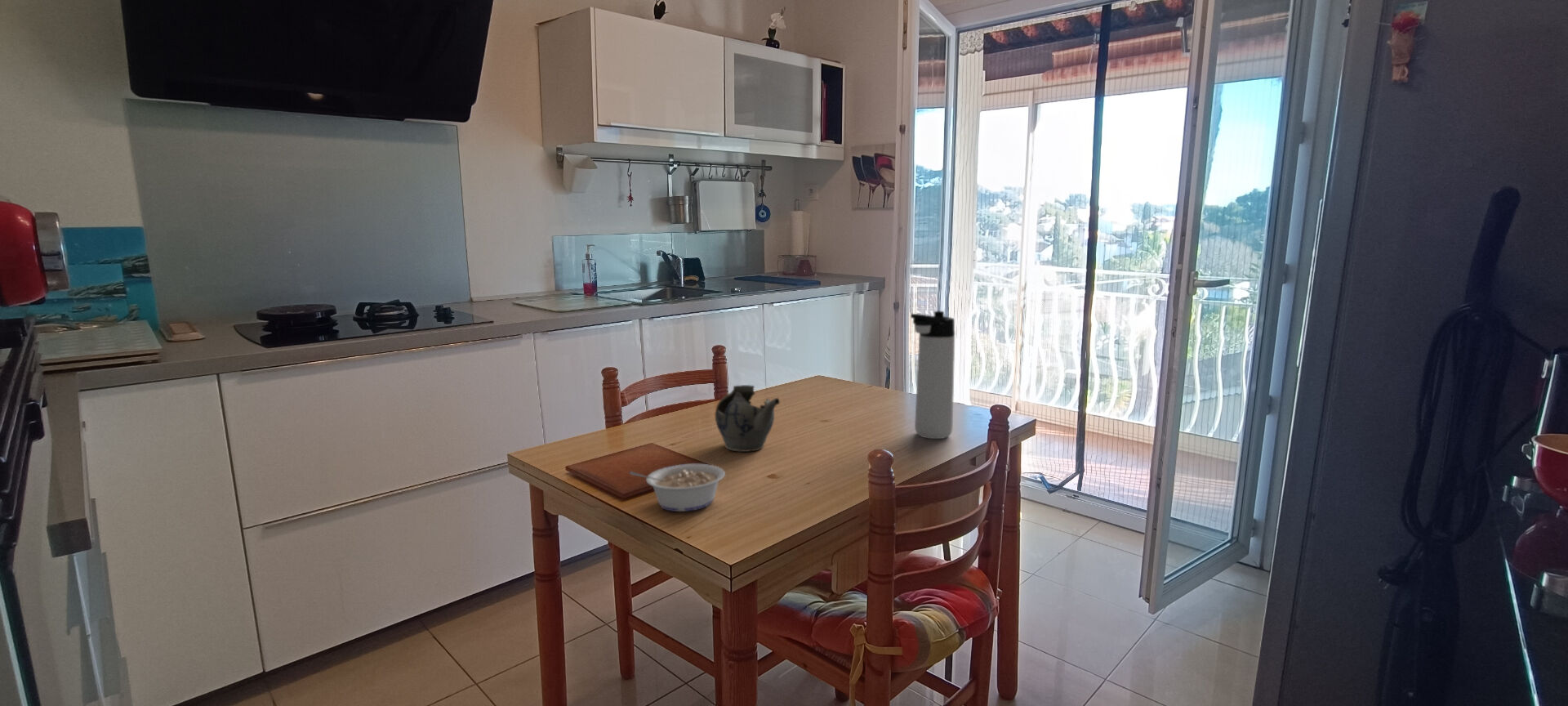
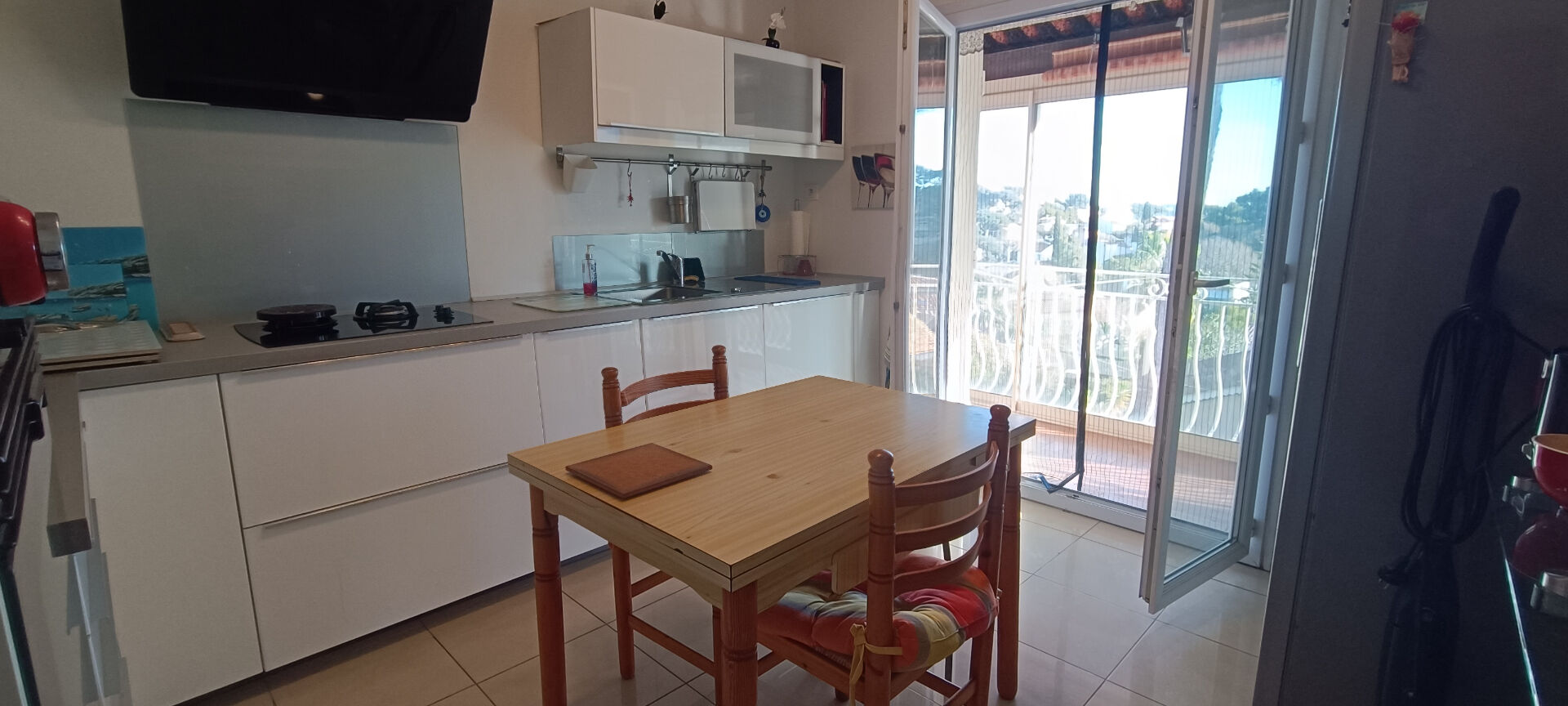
- teapot [715,384,781,453]
- legume [629,463,726,512]
- thermos bottle [910,311,956,440]
